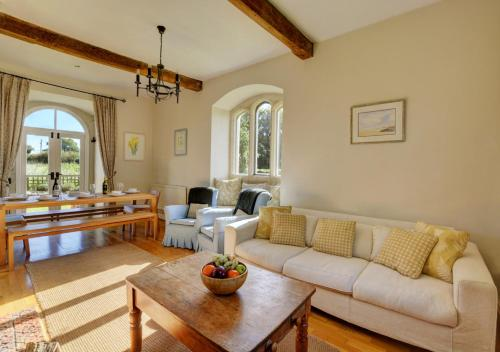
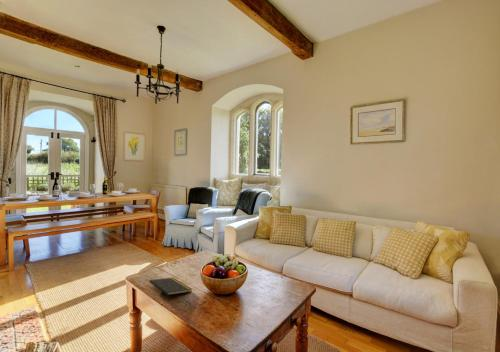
+ notepad [148,277,193,302]
